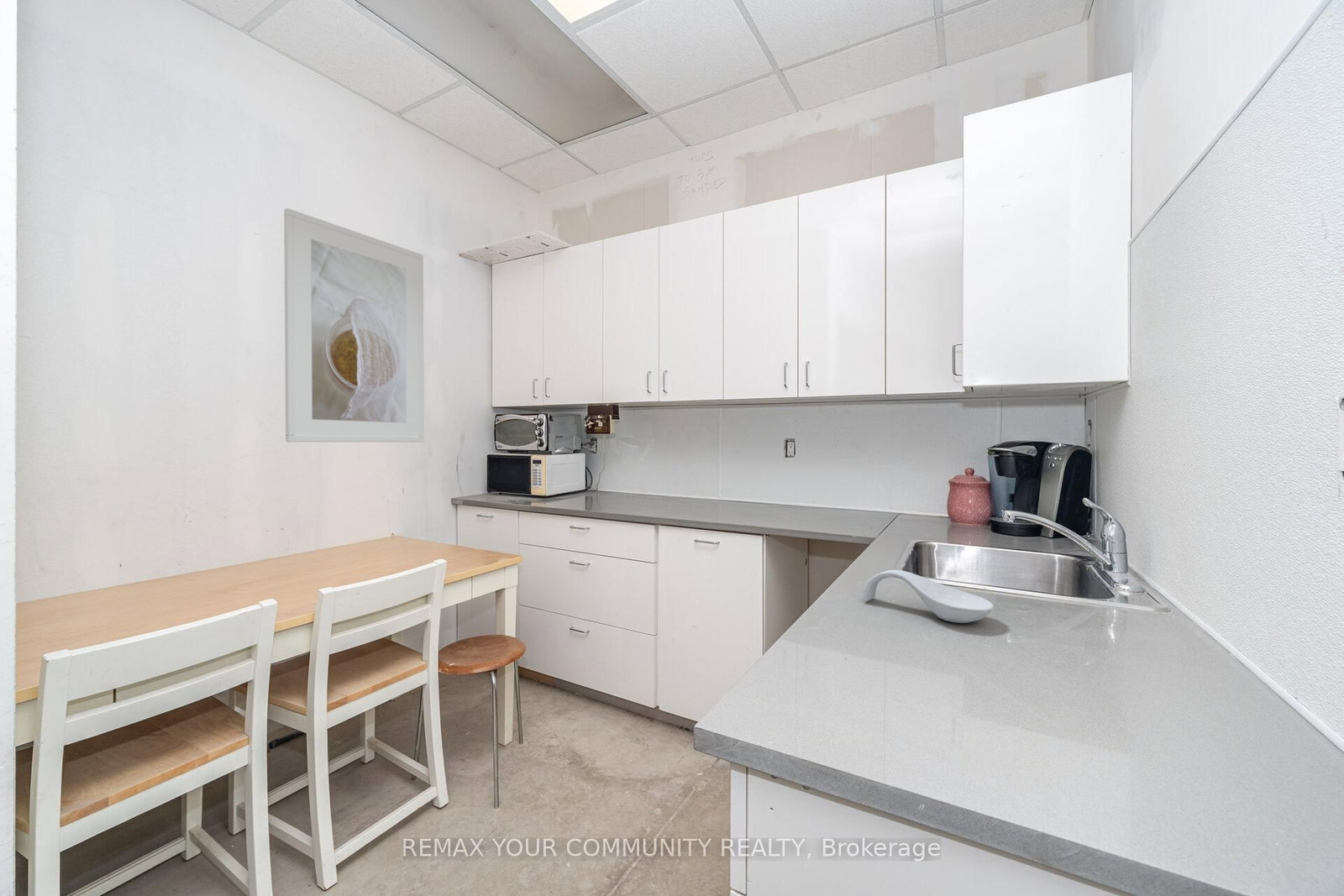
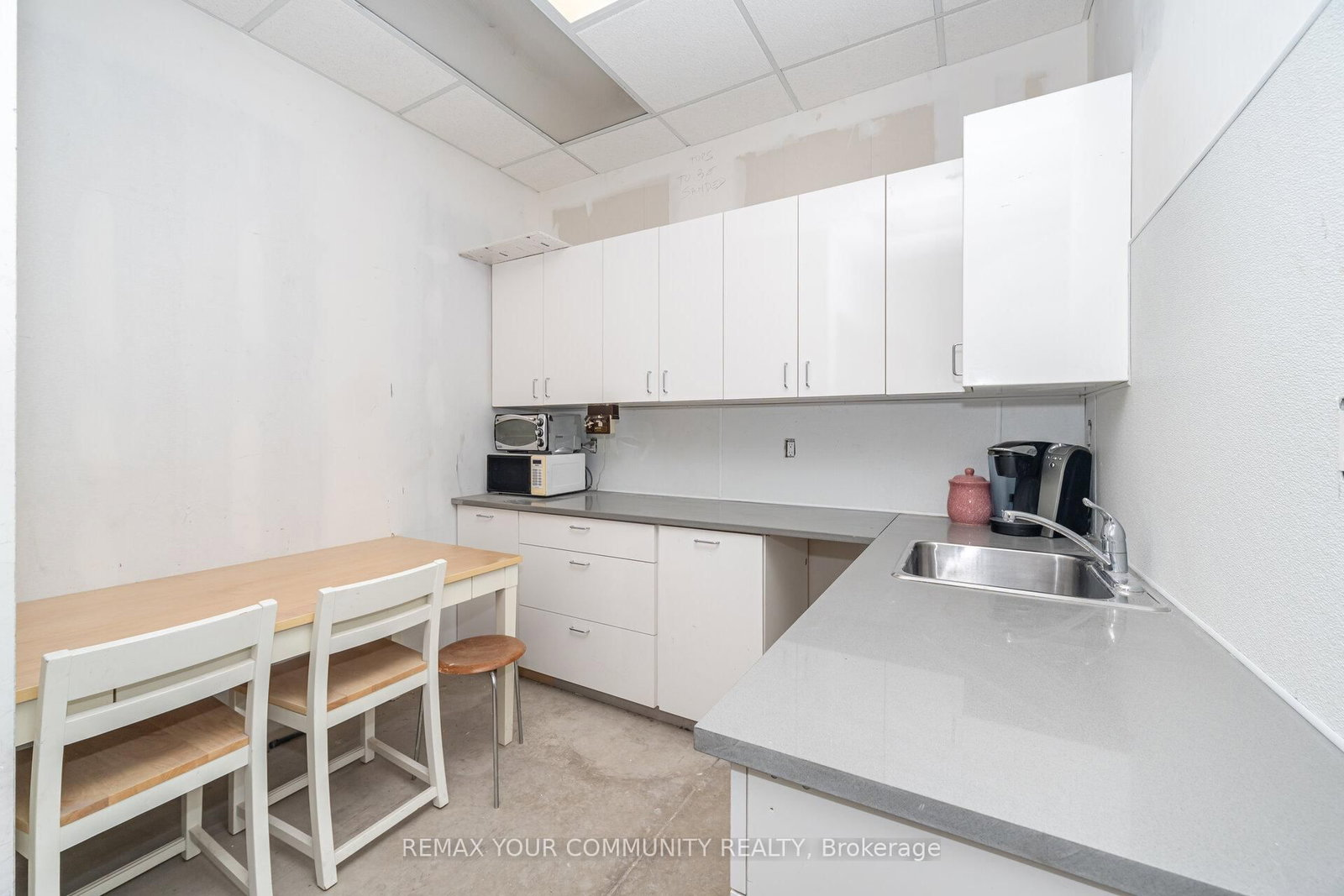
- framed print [283,207,425,443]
- spoon rest [862,569,995,624]
